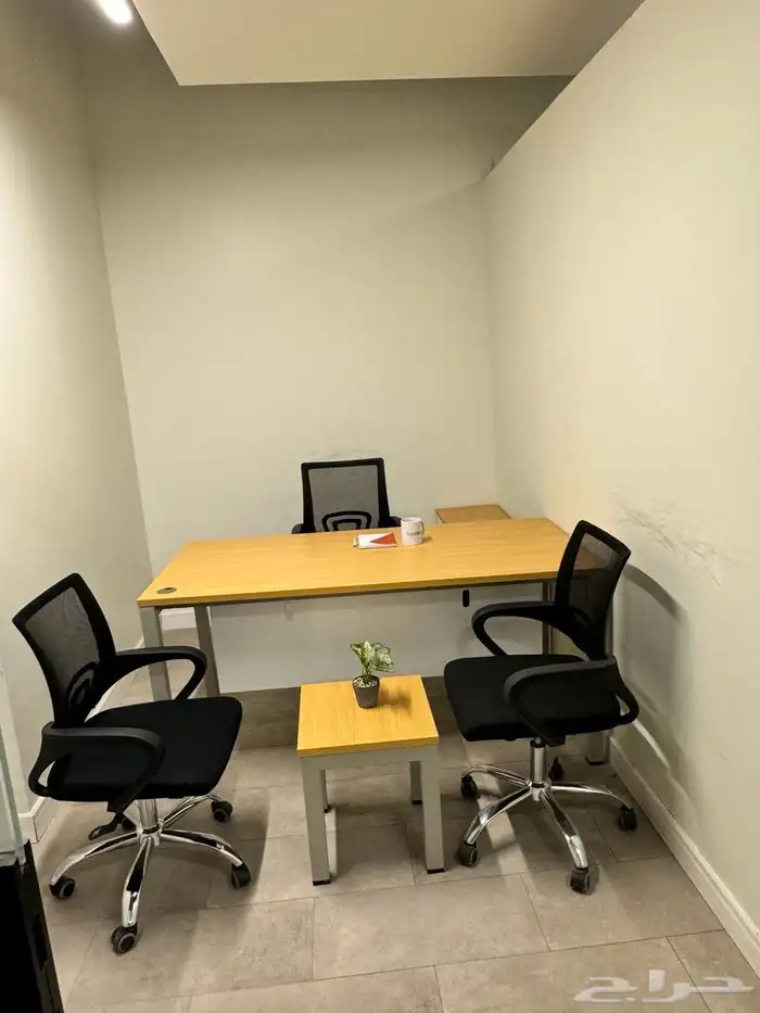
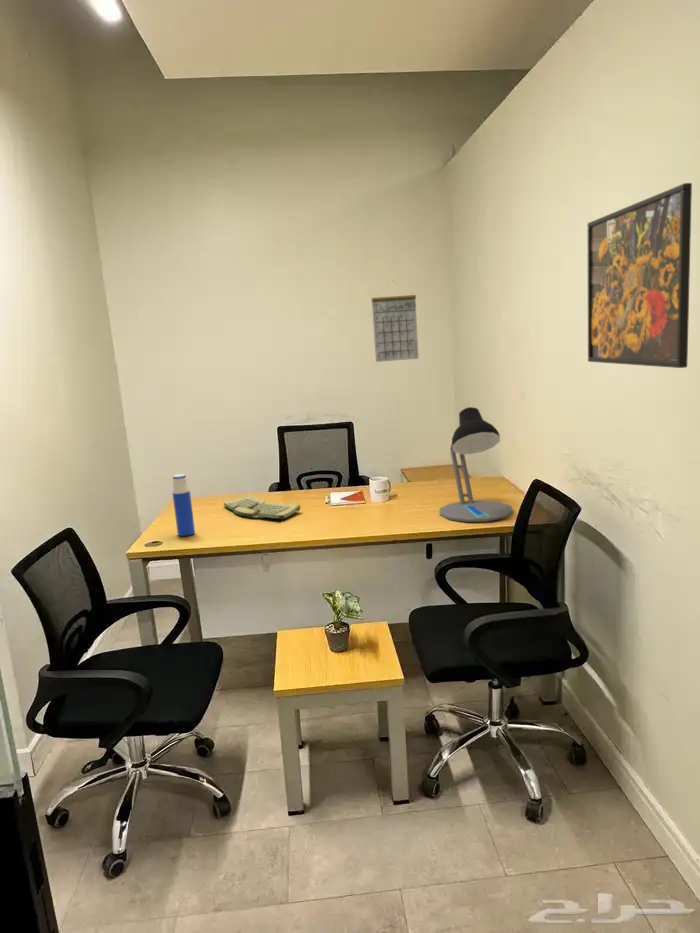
+ desk lamp [439,406,514,523]
+ water bottle [171,473,196,537]
+ computer keyboard [222,494,302,520]
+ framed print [586,182,693,369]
+ calendar [371,281,419,363]
